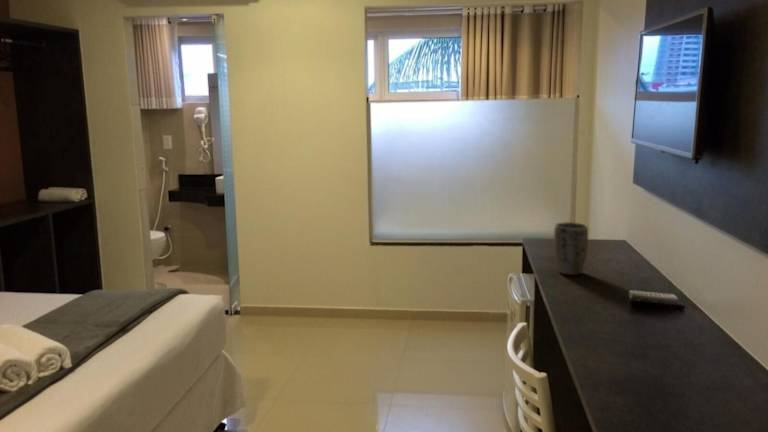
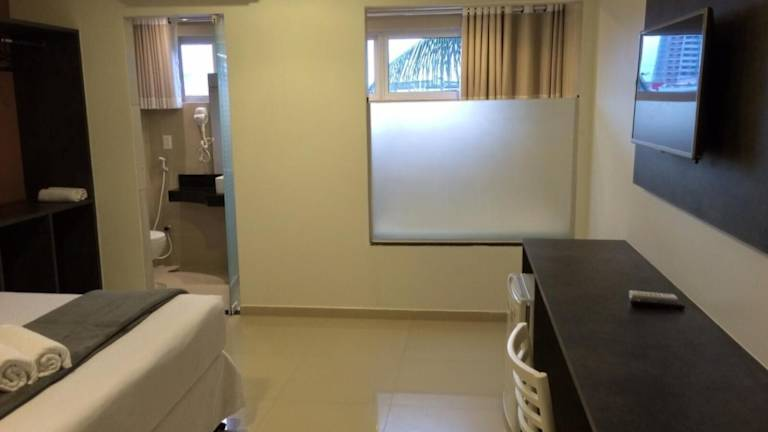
- plant pot [553,221,589,276]
